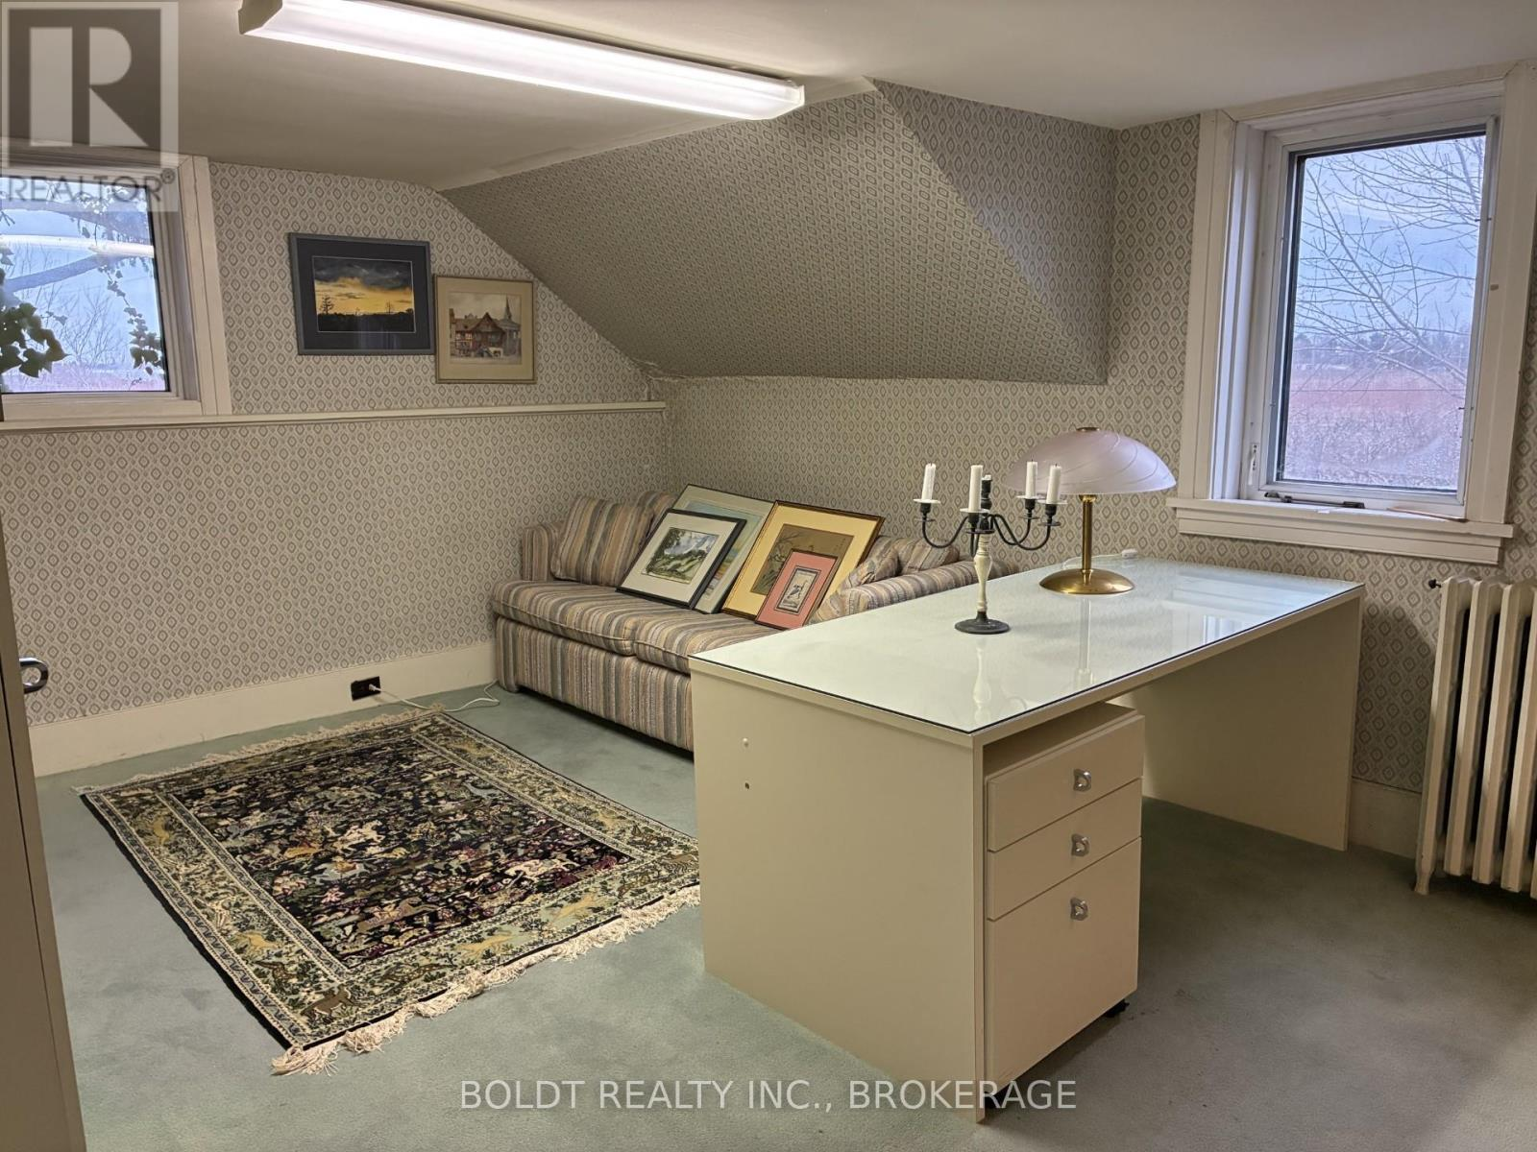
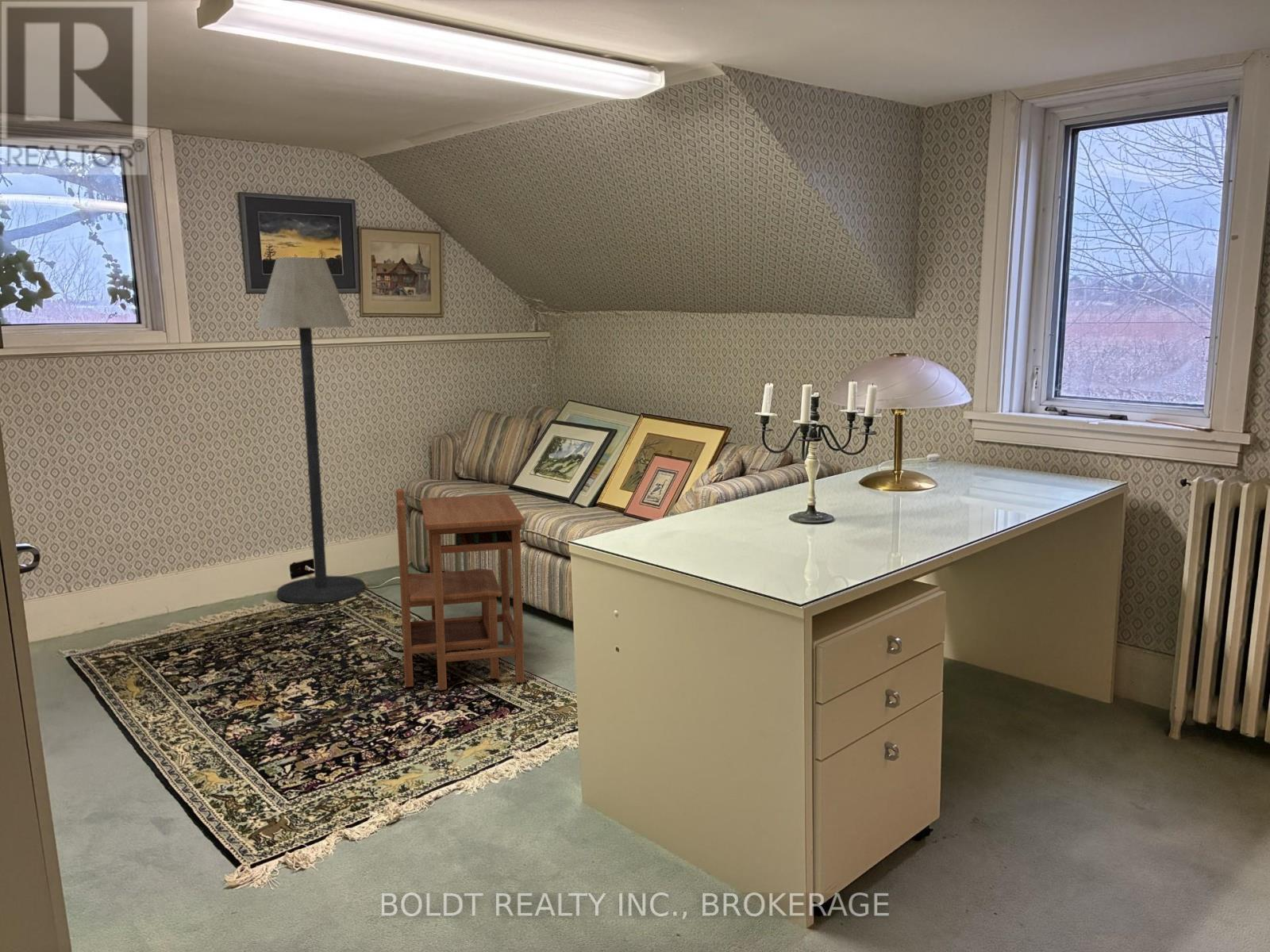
+ side table [395,488,525,691]
+ floor lamp [256,256,365,605]
